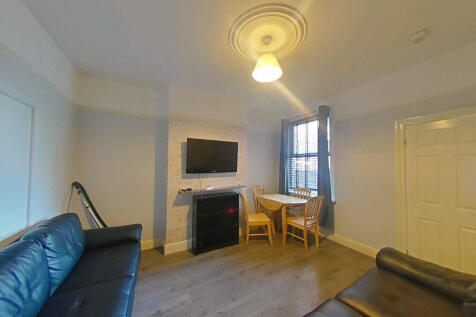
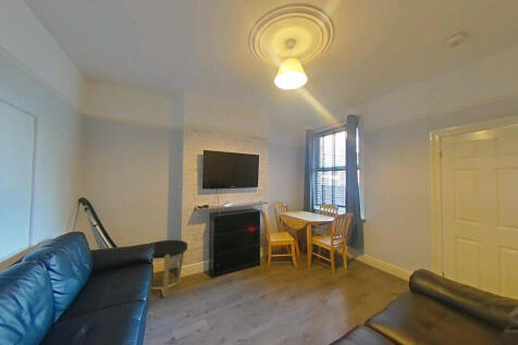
+ side table [149,239,188,298]
